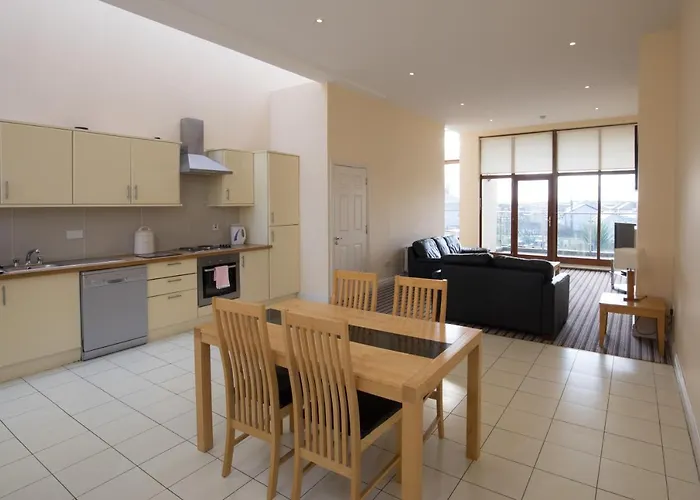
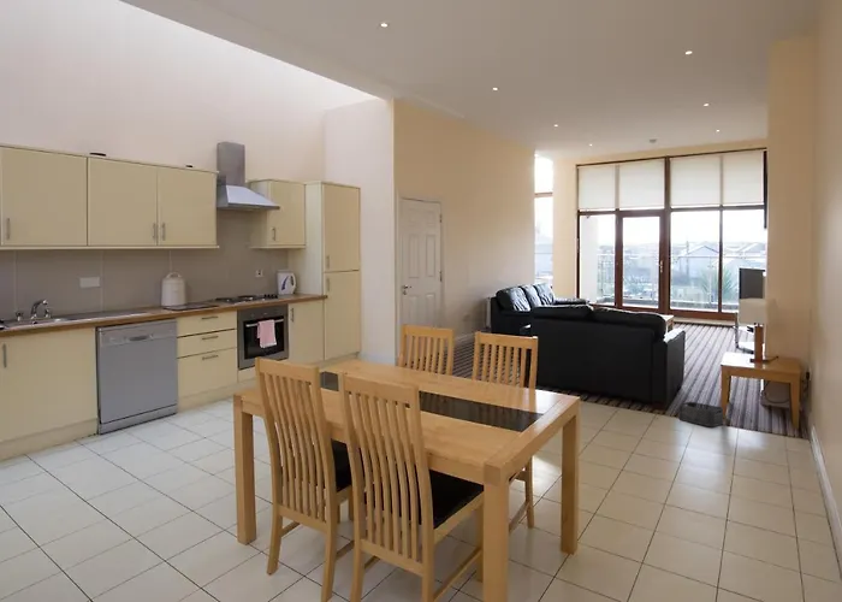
+ storage bin [678,401,724,427]
